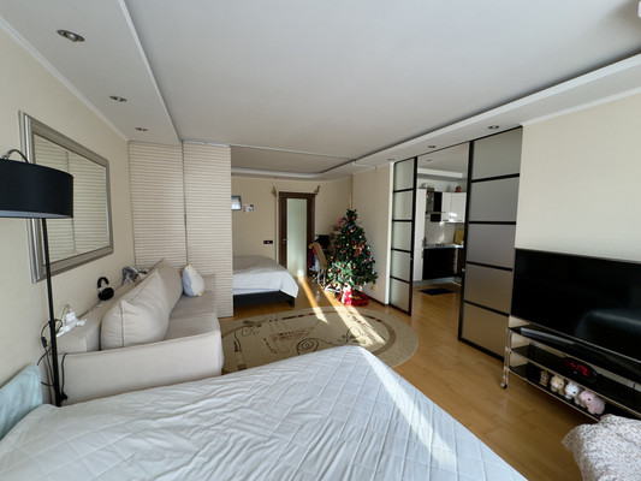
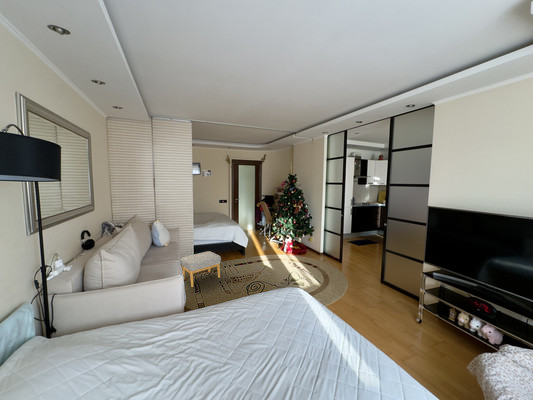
+ footstool [180,250,222,288]
